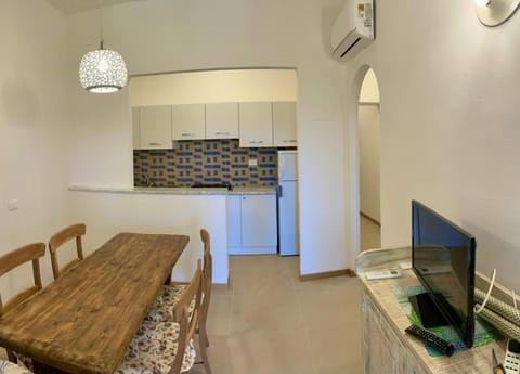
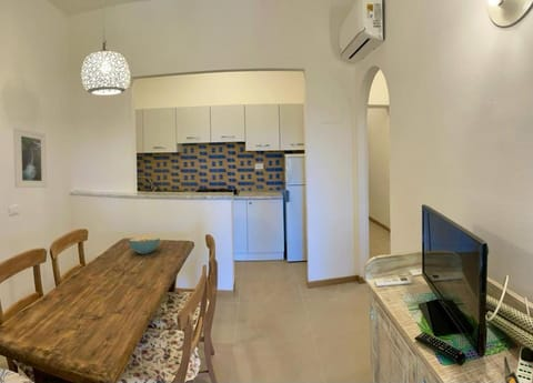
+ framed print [12,127,48,189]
+ cereal bowl [128,235,161,255]
